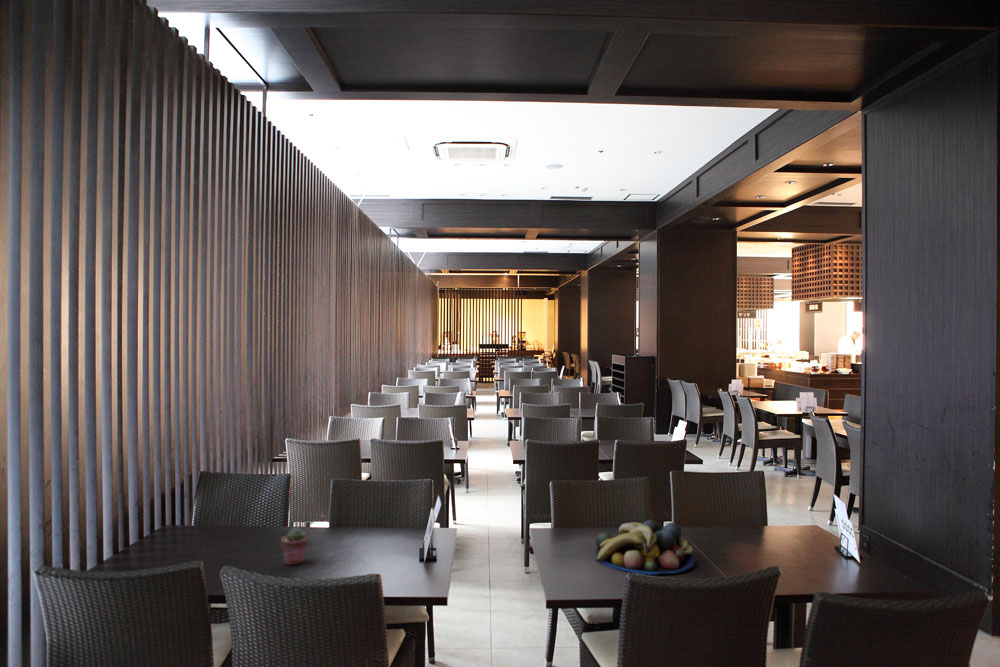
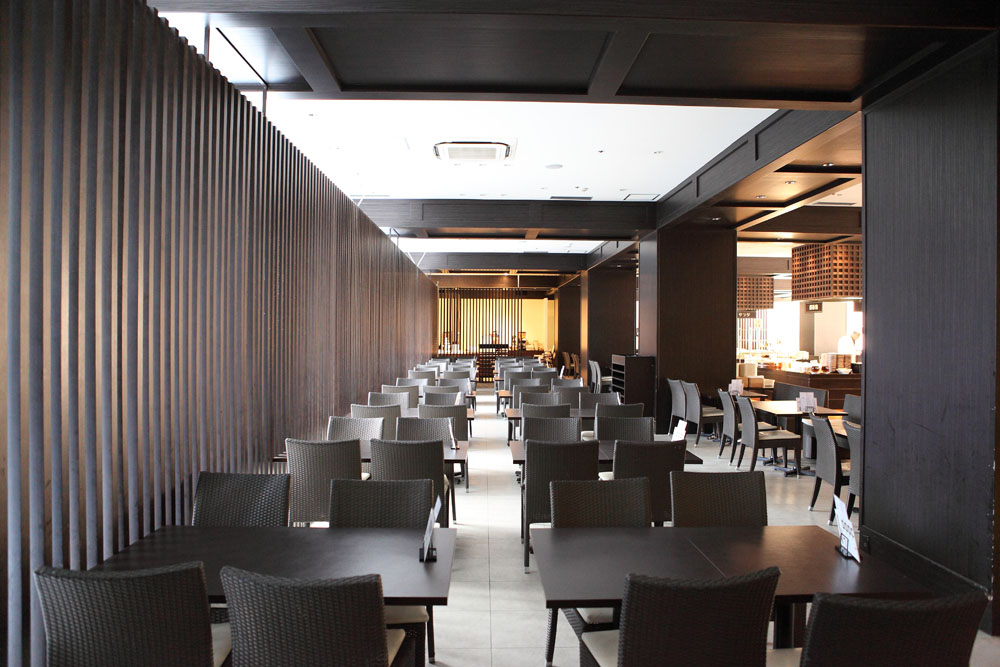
- fruit bowl [594,519,697,576]
- potted succulent [280,526,309,566]
